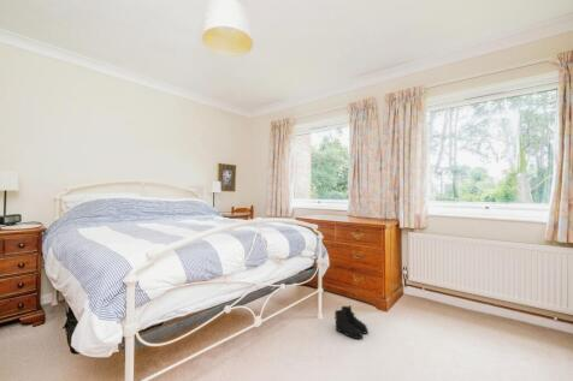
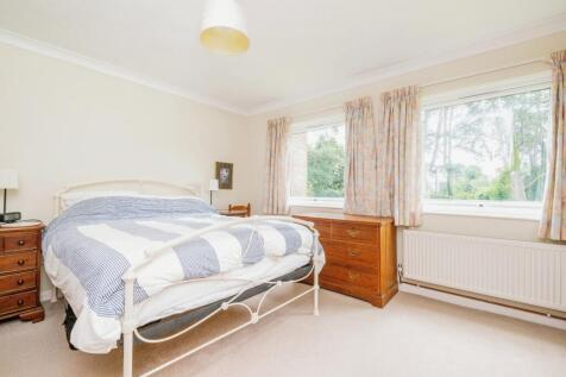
- boots [333,304,370,340]
